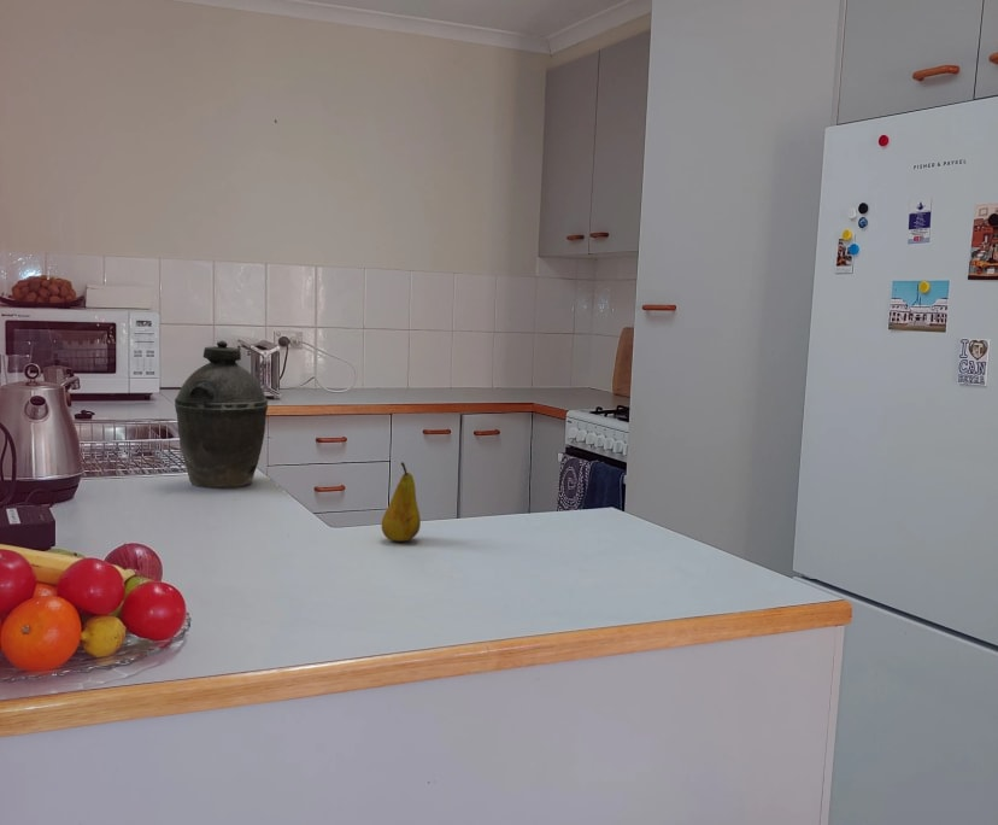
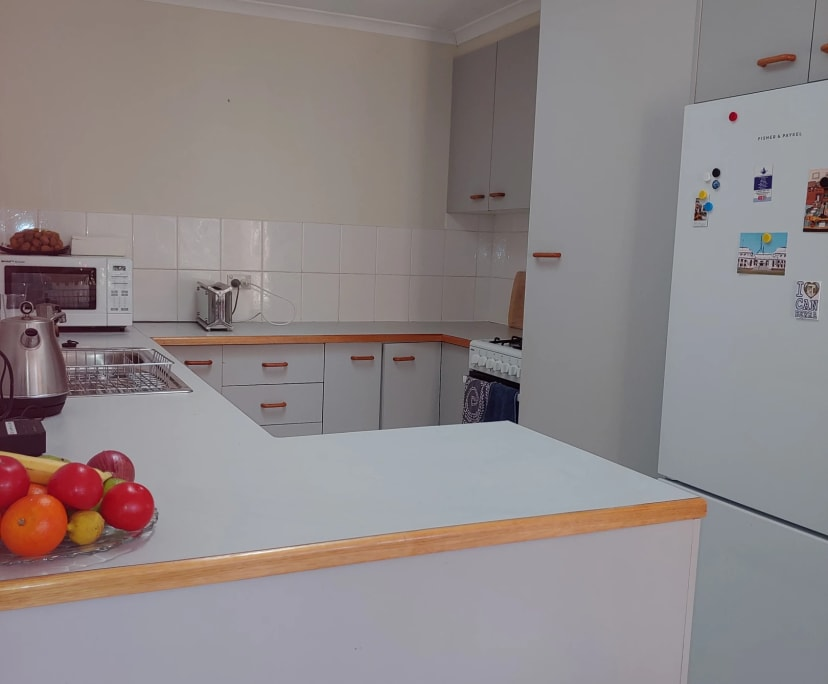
- fruit [381,461,422,543]
- kettle [174,340,269,490]
